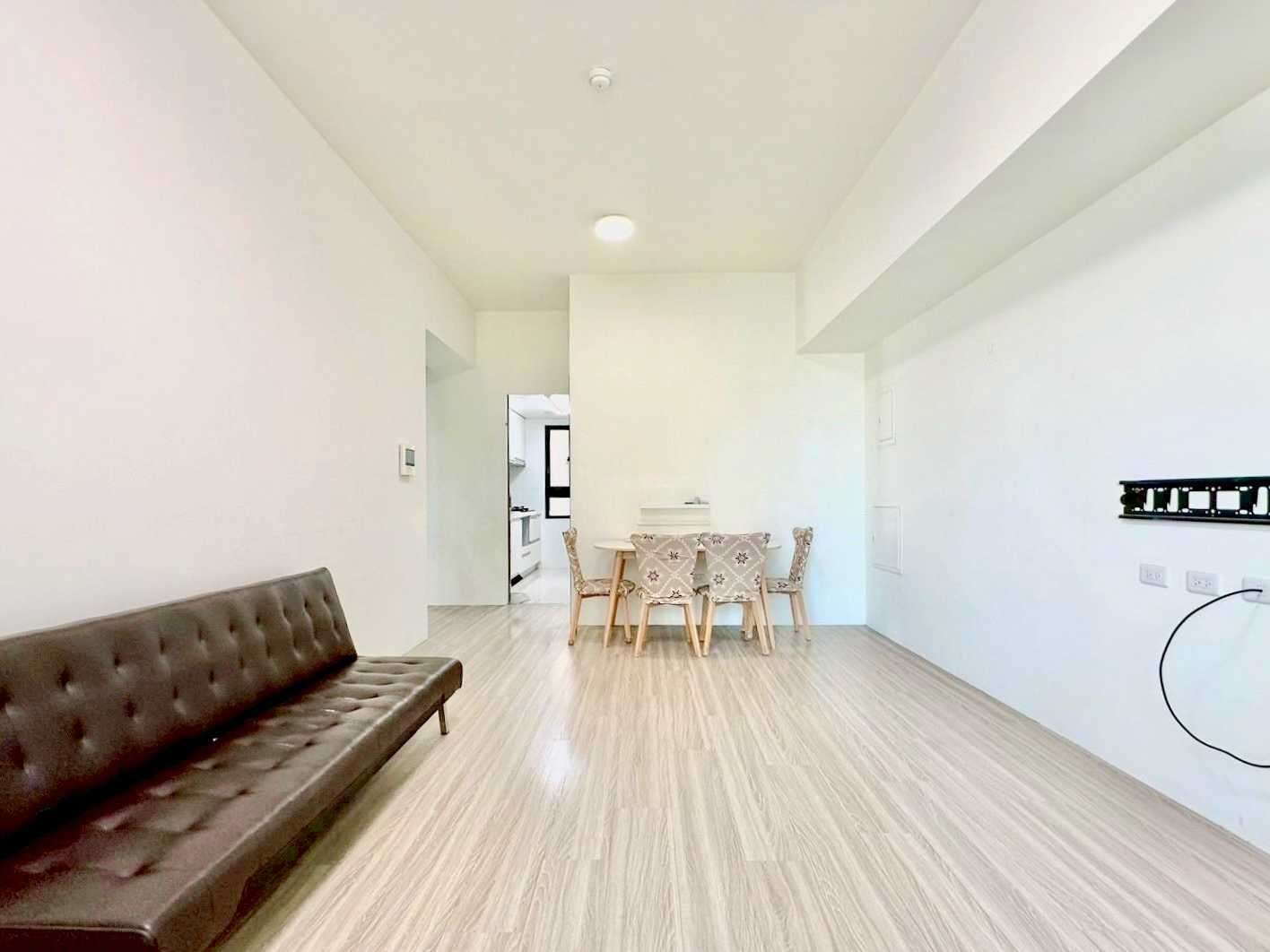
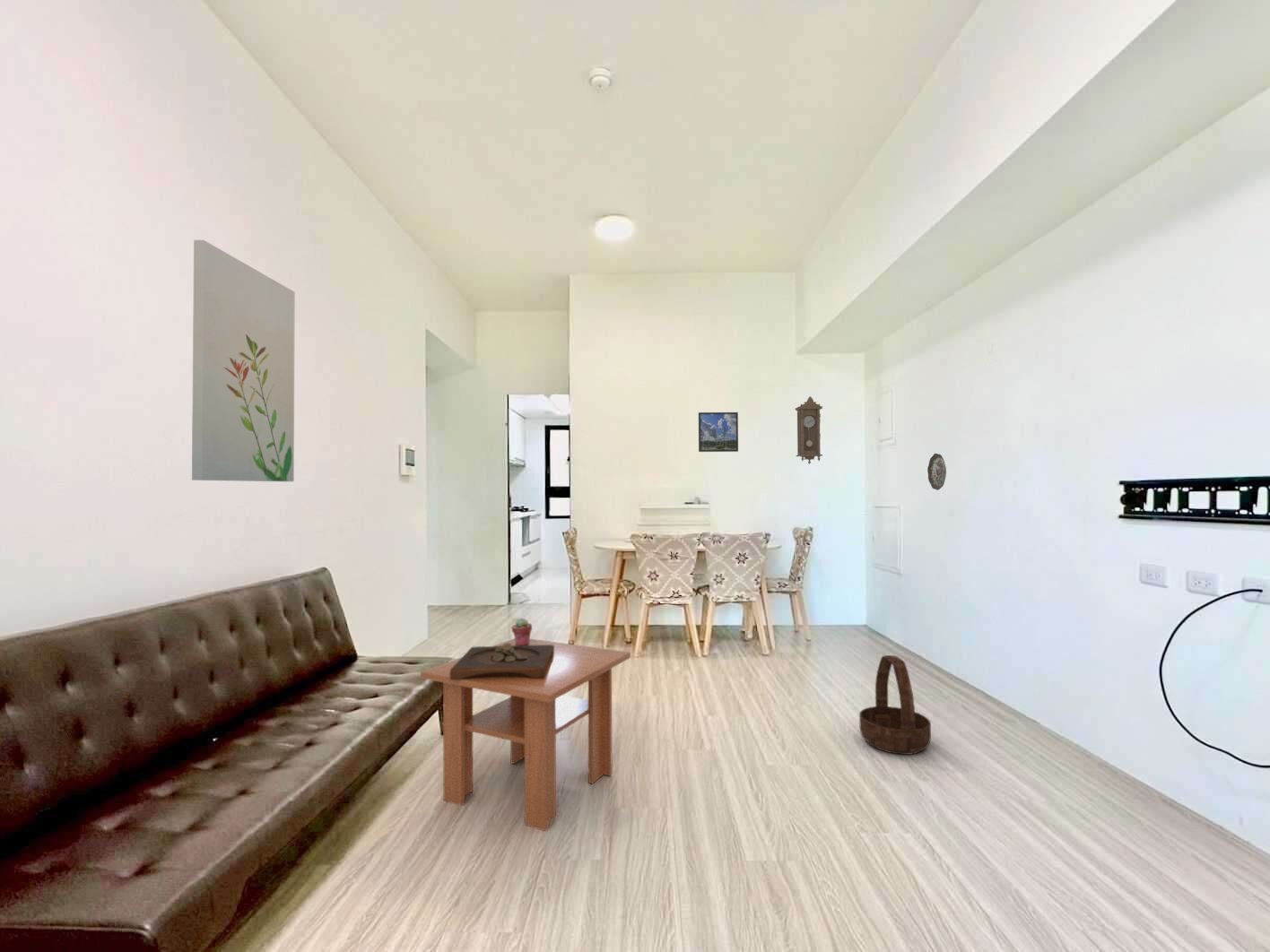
+ wall art [191,239,296,482]
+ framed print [698,411,739,453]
+ basket [858,654,932,756]
+ decorative plate [926,453,947,491]
+ coffee table [420,637,631,832]
+ potted succulent [510,617,533,645]
+ wooden tray [450,643,554,680]
+ pendulum clock [795,395,823,465]
